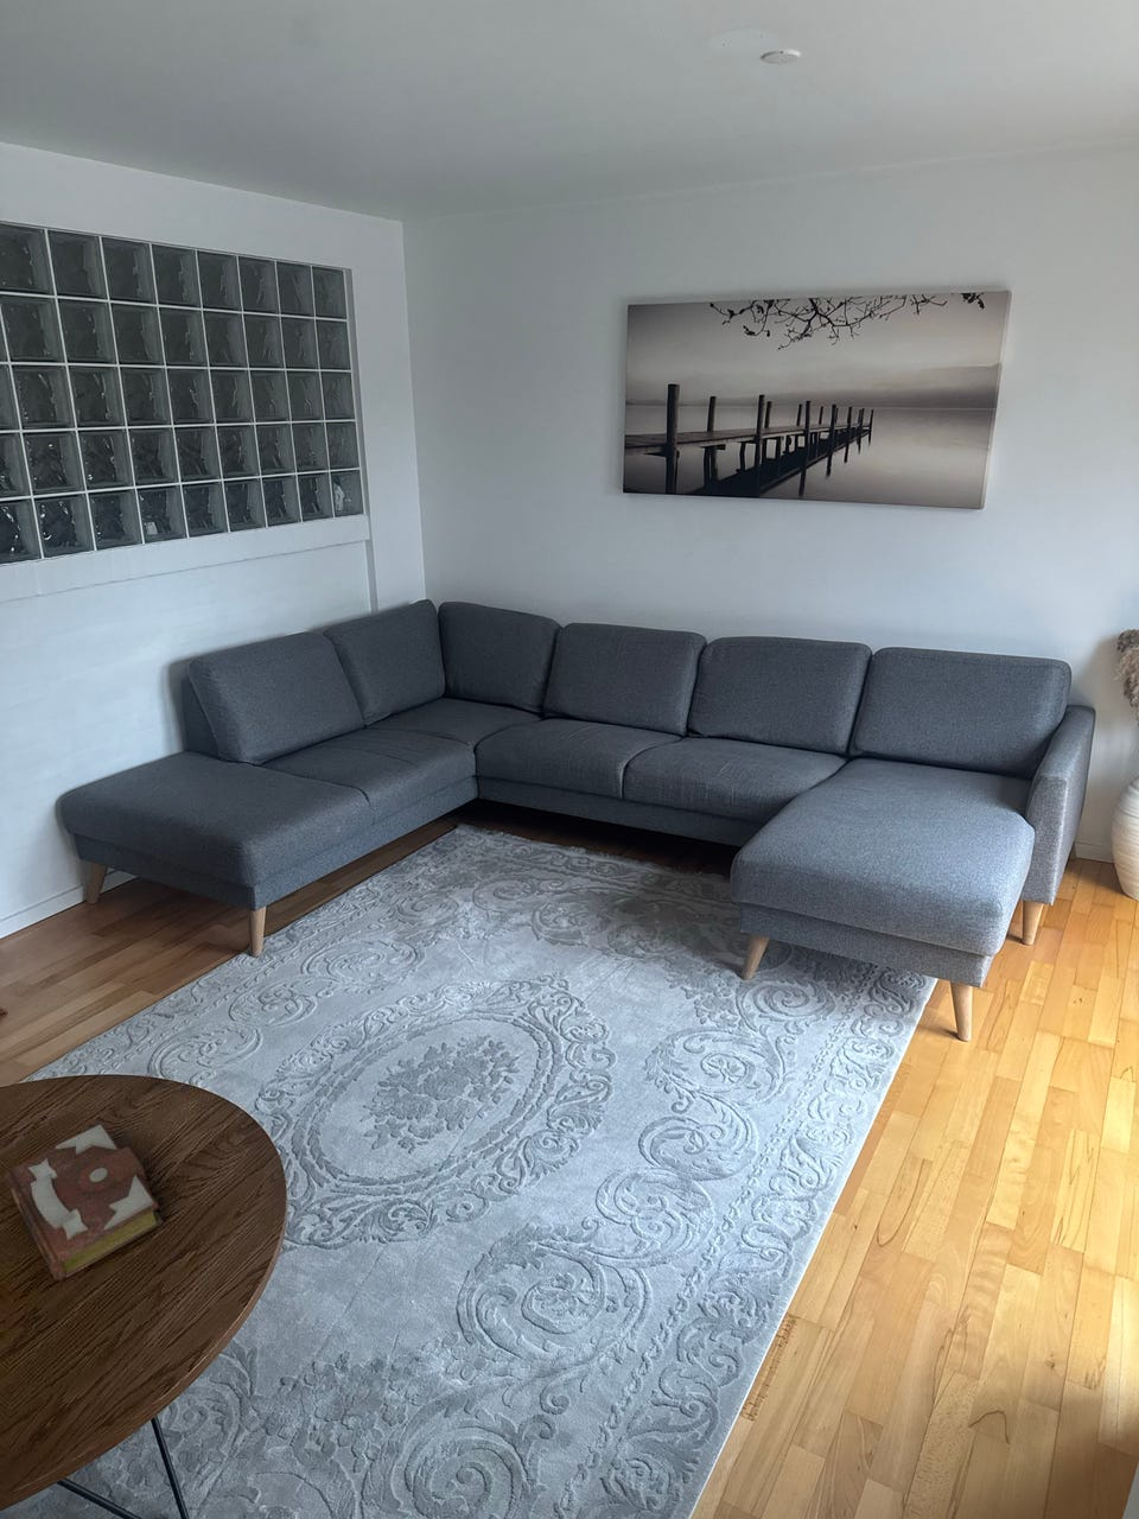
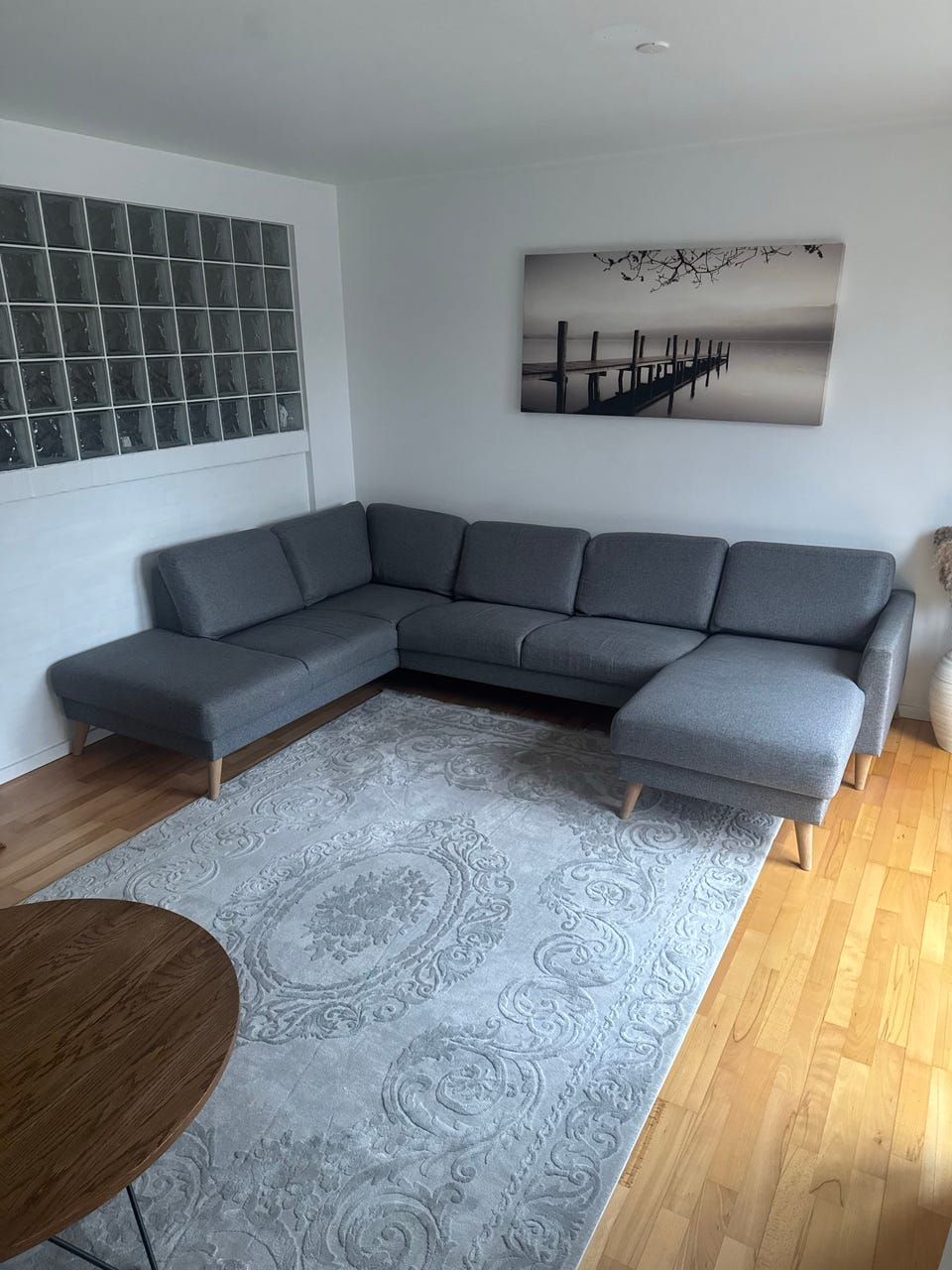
- book [4,1123,165,1282]
